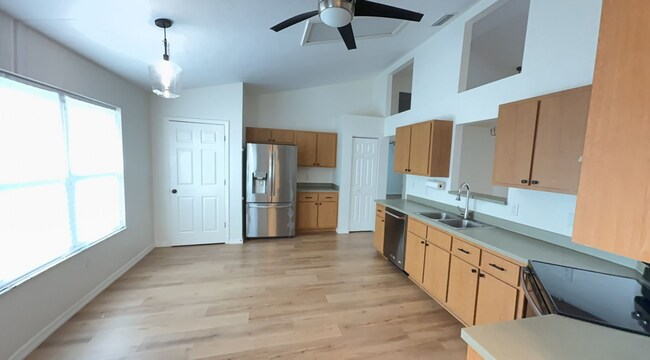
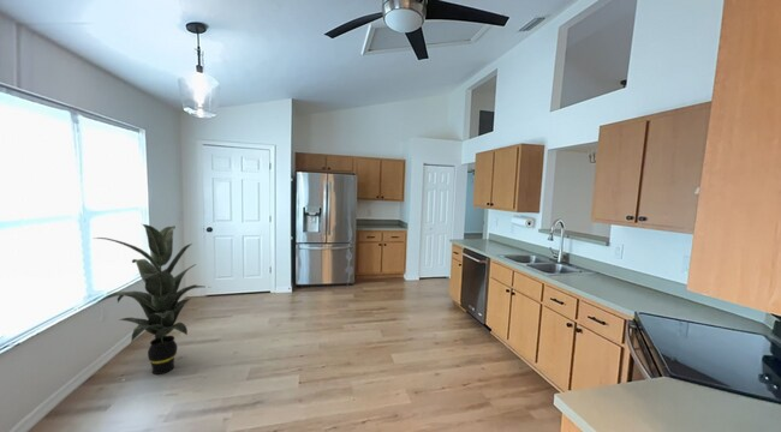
+ indoor plant [94,223,213,376]
